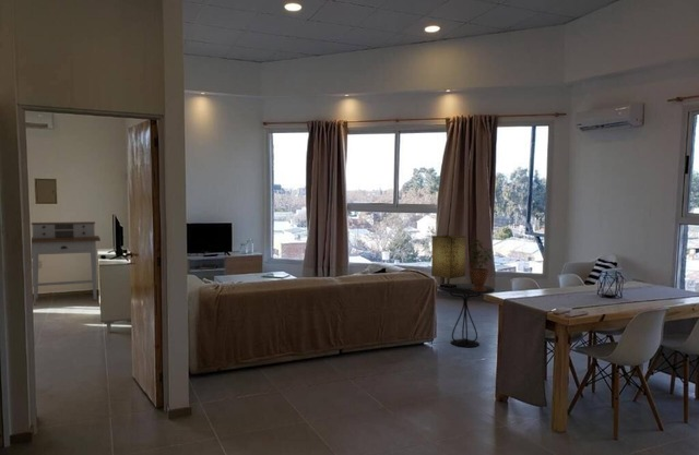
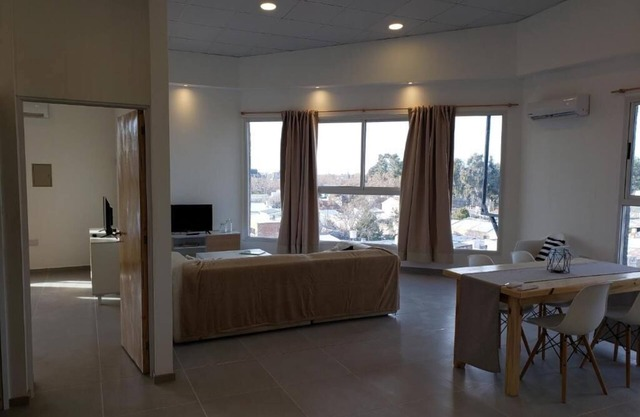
- table lamp [430,235,466,288]
- potted plant [469,237,494,291]
- desk [31,220,102,306]
- side table [437,283,496,348]
